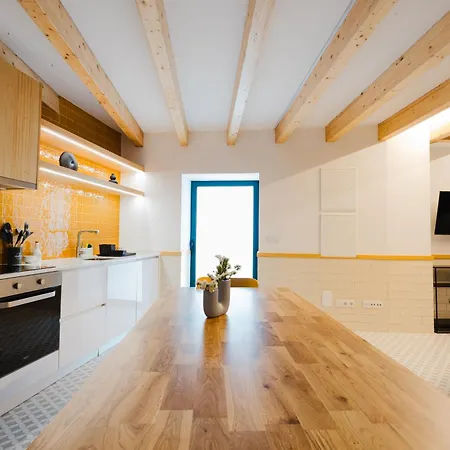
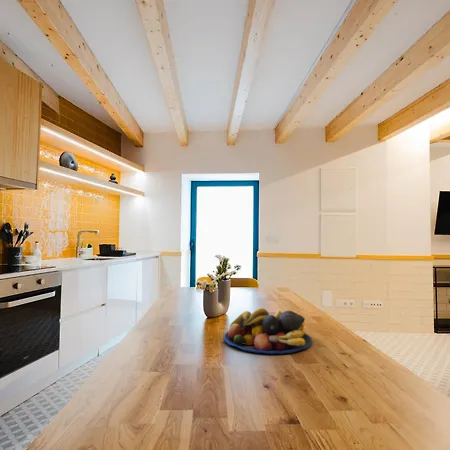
+ fruit bowl [223,307,313,355]
